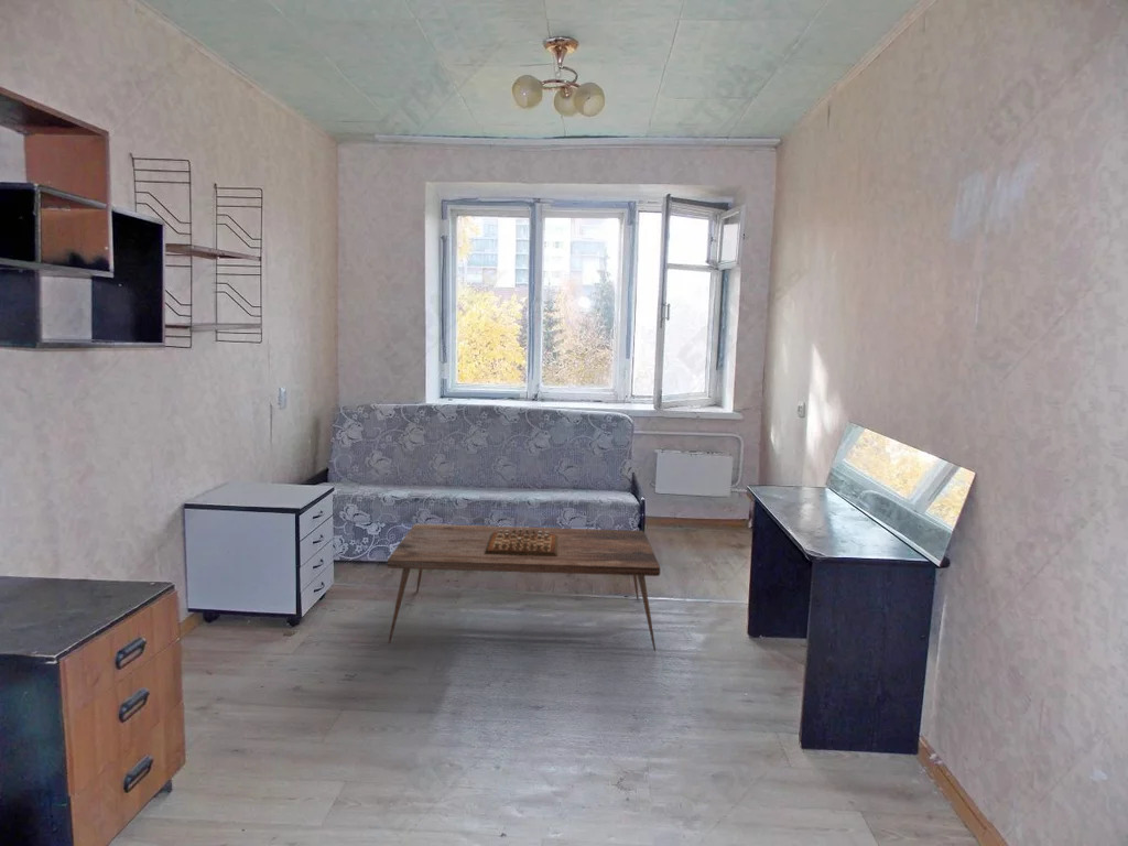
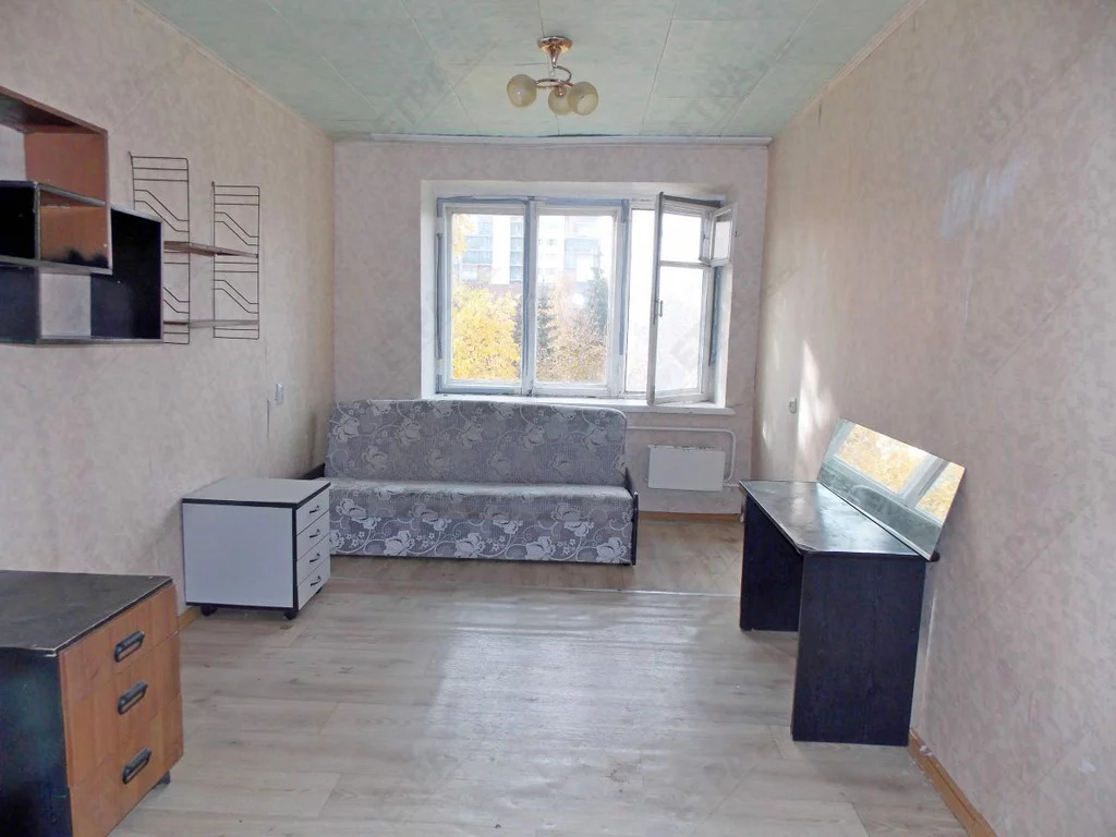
- coffee table [387,523,661,652]
